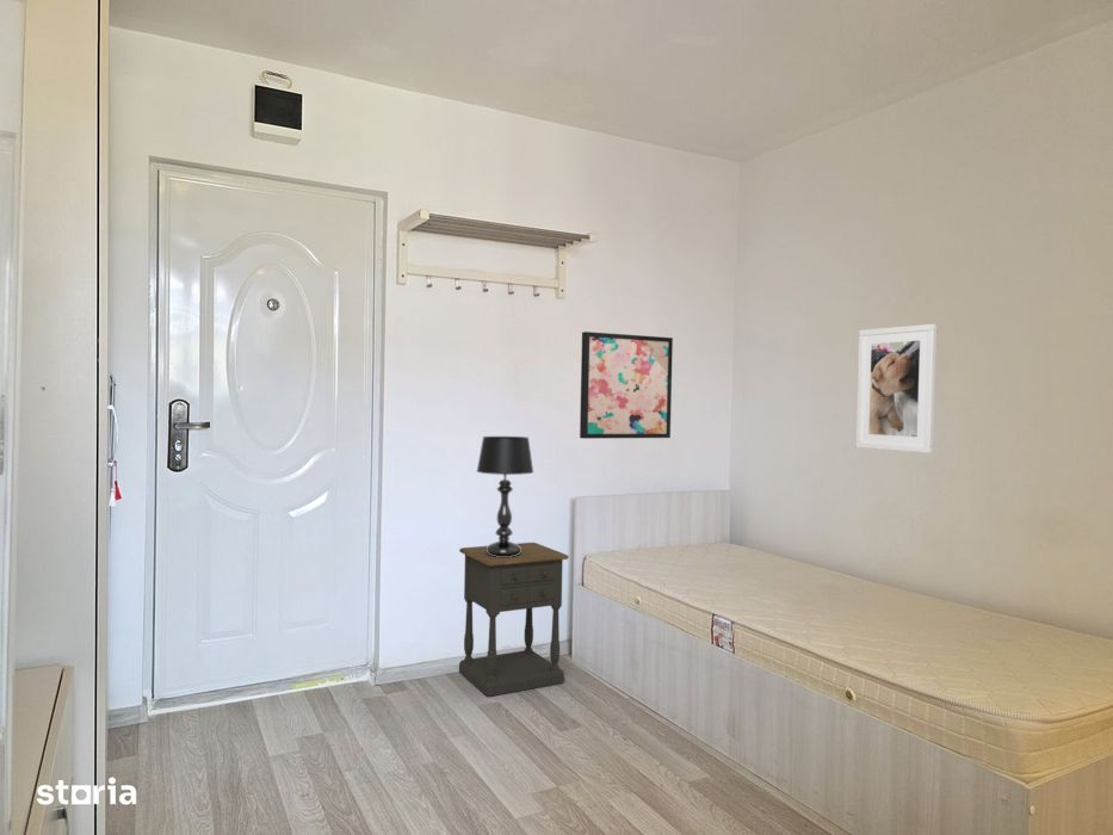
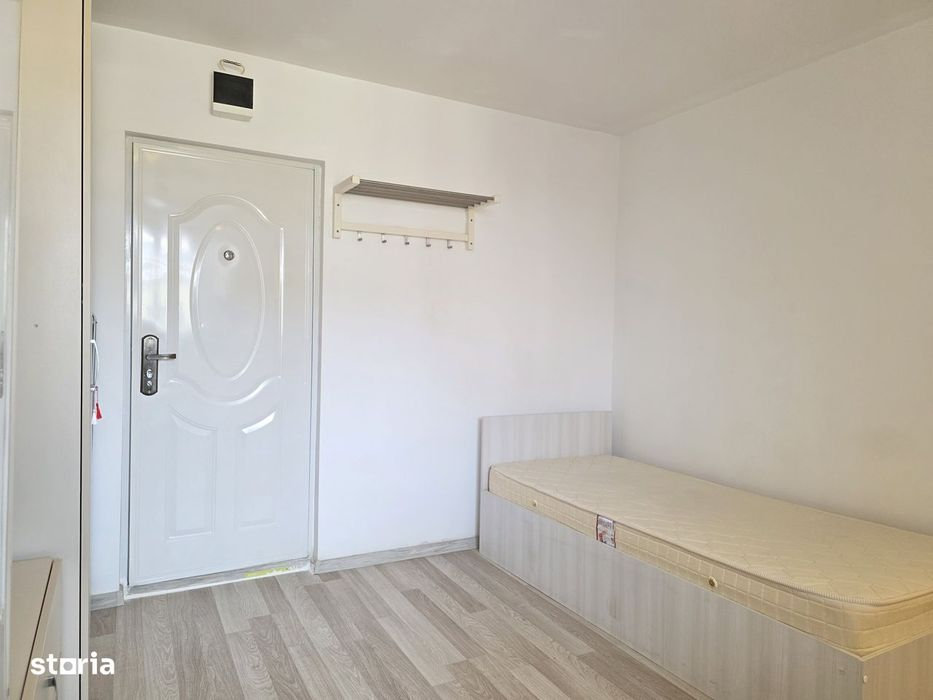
- table lamp [476,435,534,557]
- nightstand [458,542,570,698]
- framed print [855,323,938,454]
- wall art [579,330,674,440]
